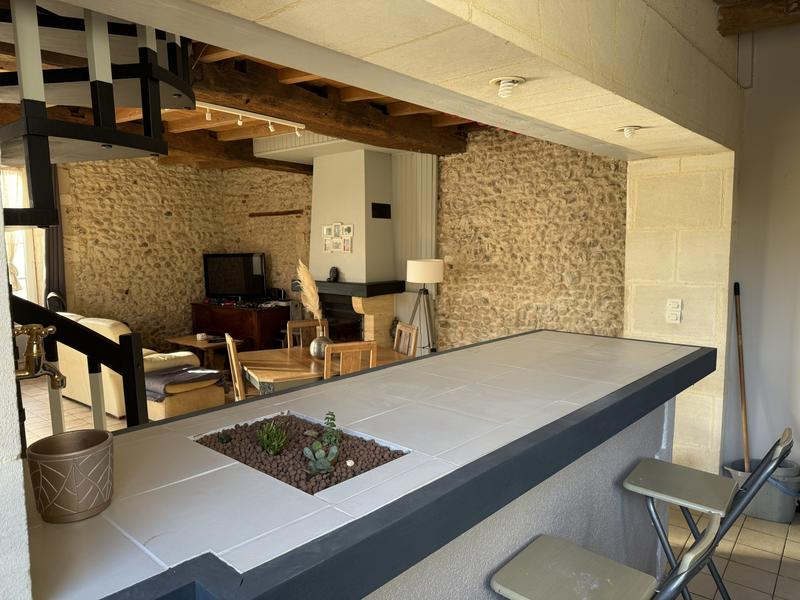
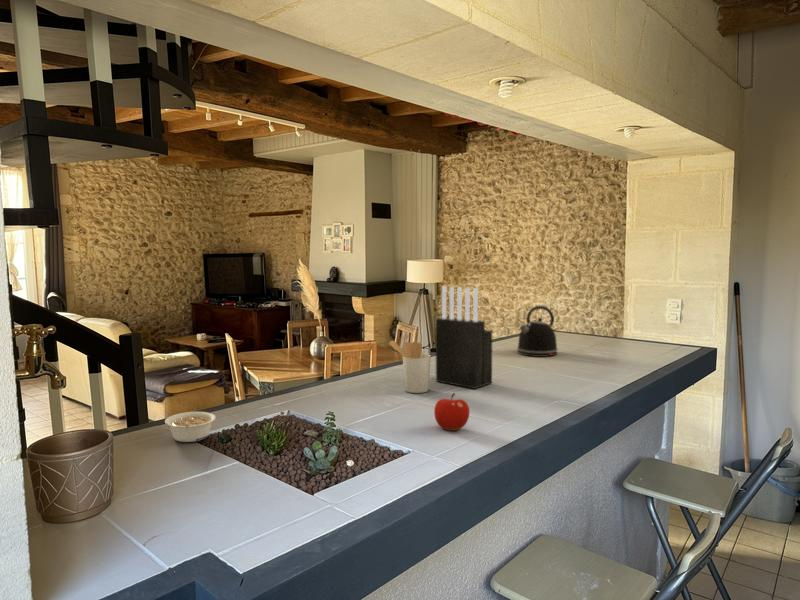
+ utensil holder [388,339,432,394]
+ kettle [516,305,559,358]
+ fruit [433,392,470,432]
+ legume [164,411,217,443]
+ knife block [435,285,493,390]
